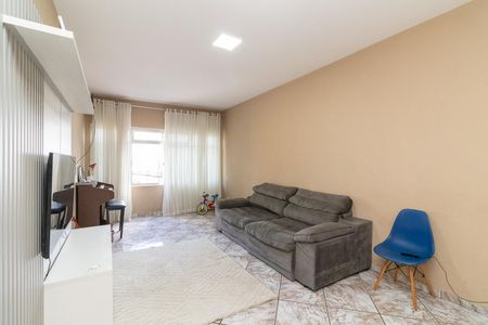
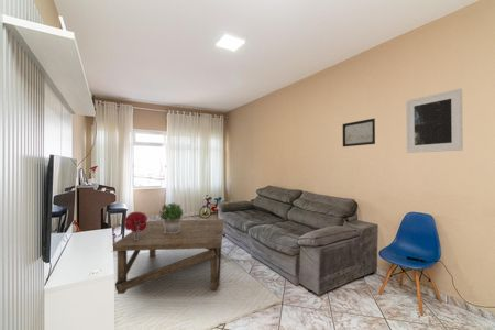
+ coffee table [112,218,226,295]
+ bouquet [123,211,148,240]
+ wall art [342,118,376,147]
+ potted plant [158,201,185,233]
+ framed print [405,87,464,154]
